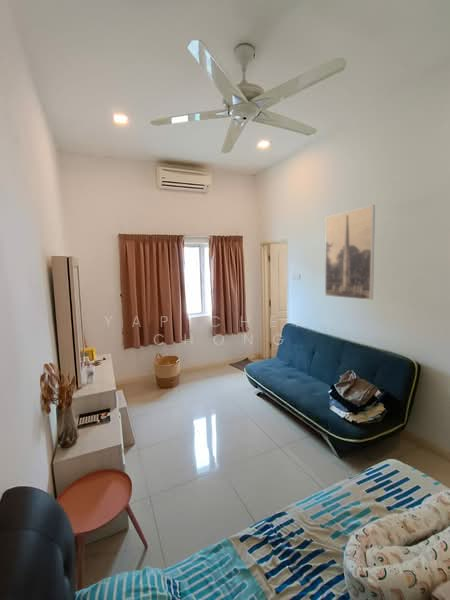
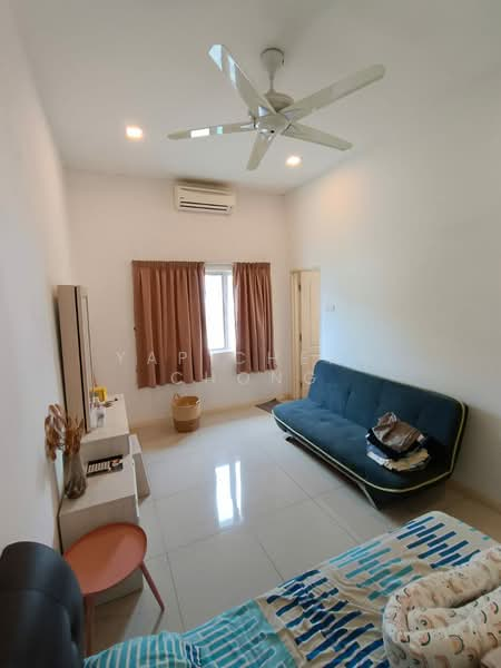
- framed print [324,204,376,301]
